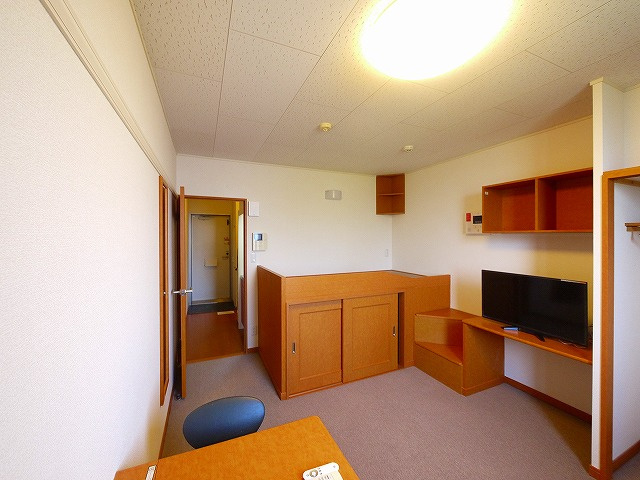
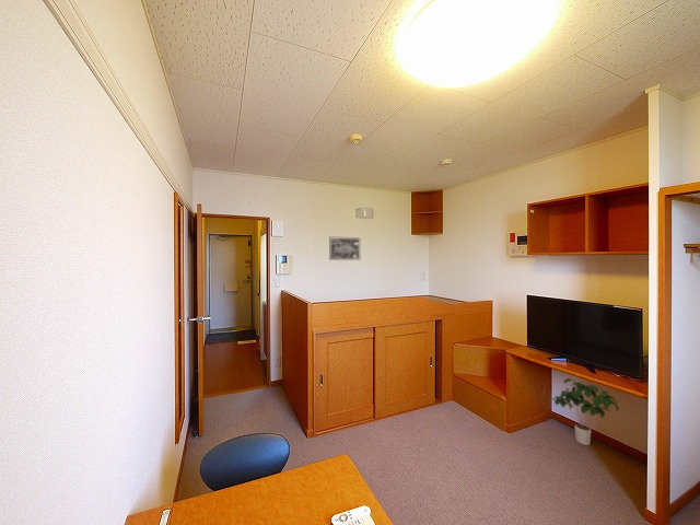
+ wall art [328,236,361,261]
+ potted plant [551,377,620,446]
